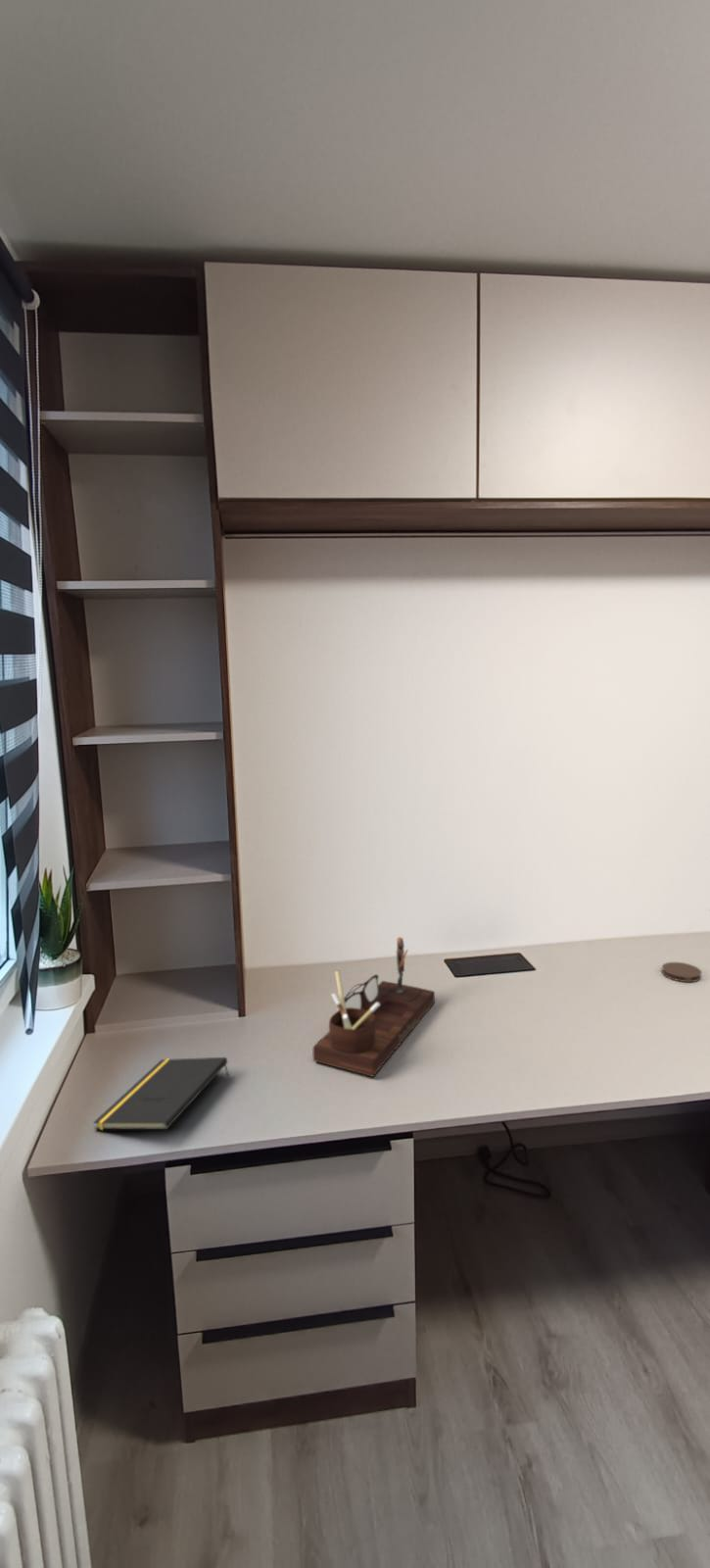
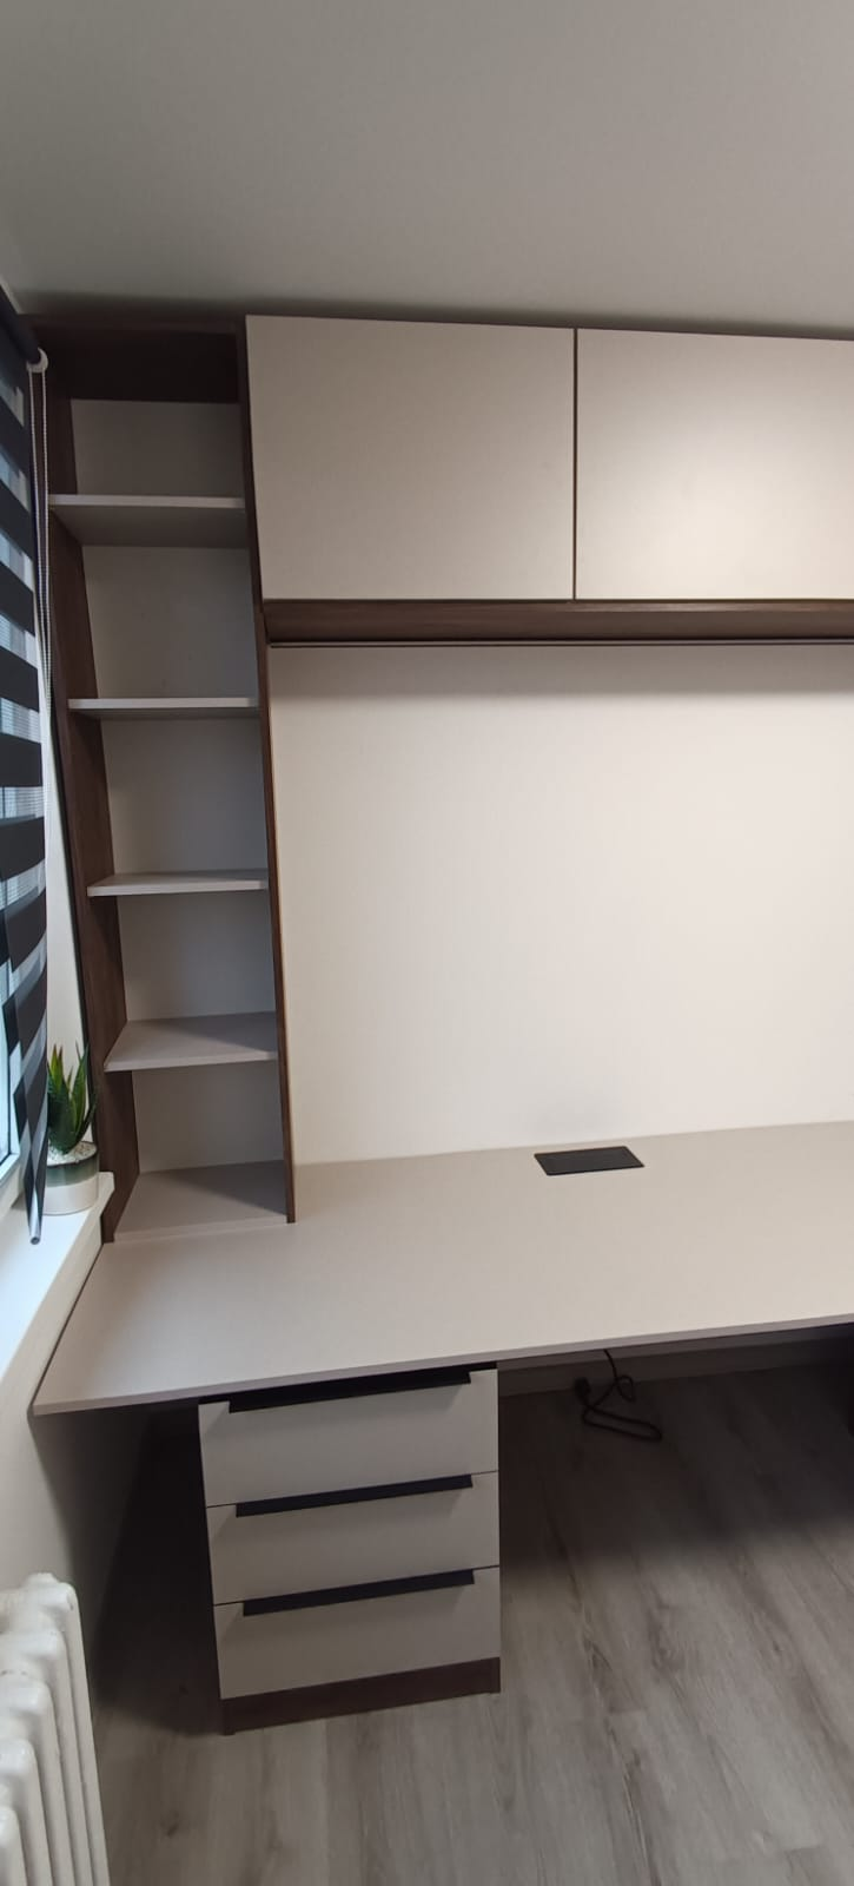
- notepad [92,1056,229,1131]
- desk organizer [312,936,436,1078]
- coaster [661,961,702,983]
